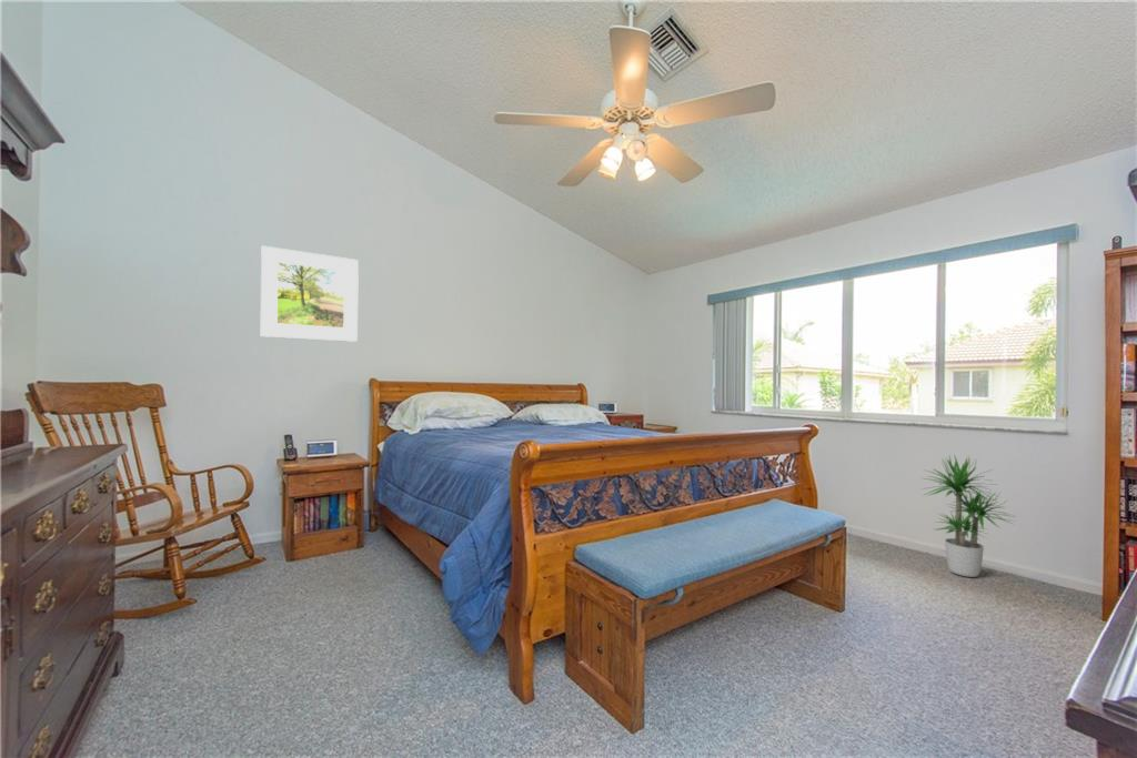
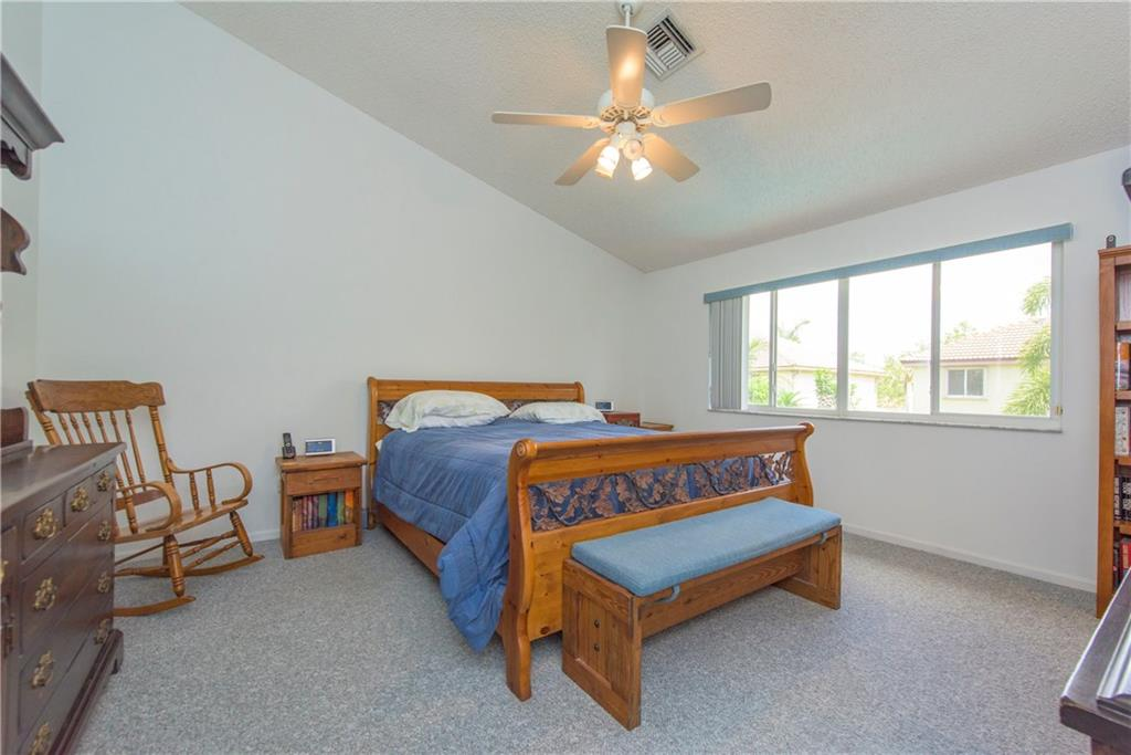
- potted plant [917,453,1015,578]
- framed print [260,244,360,343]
